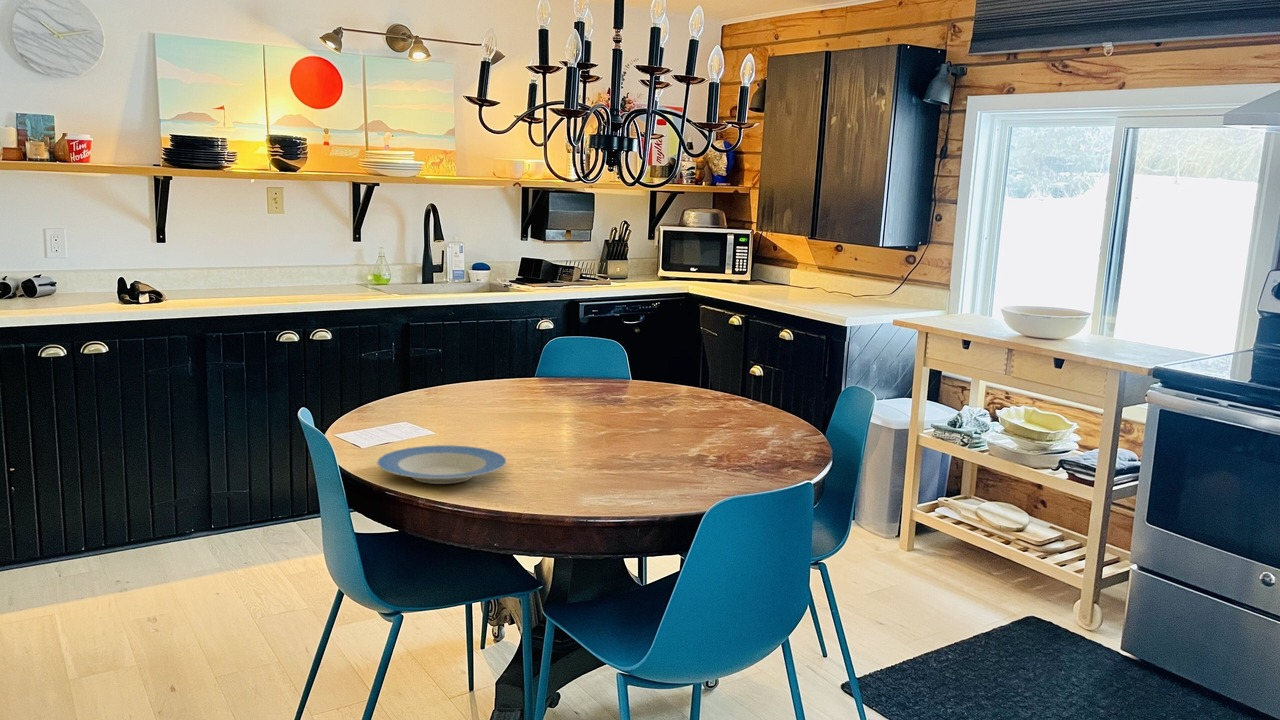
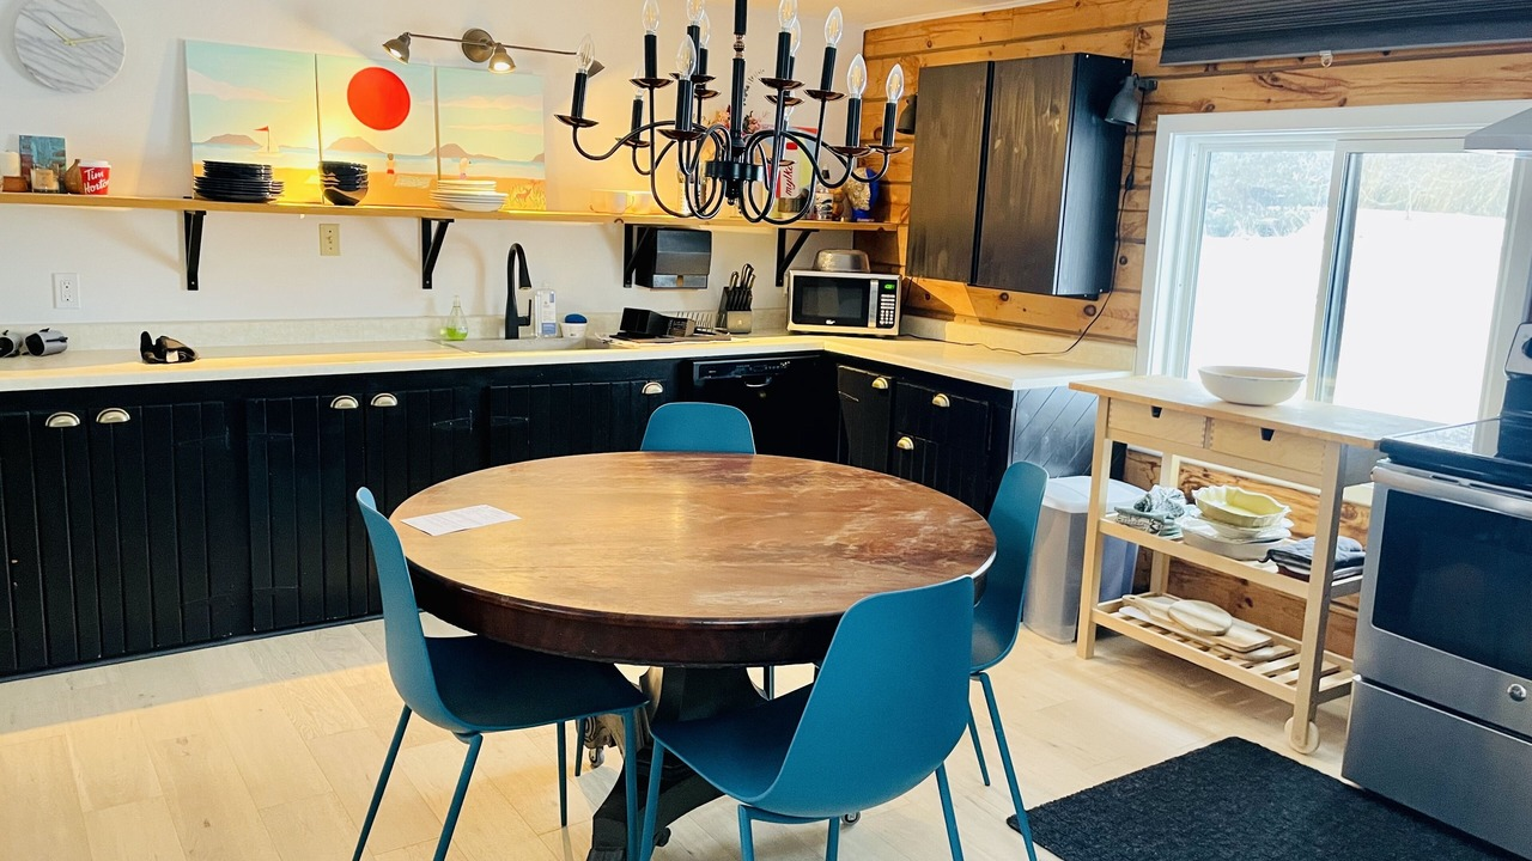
- plate [376,444,507,485]
